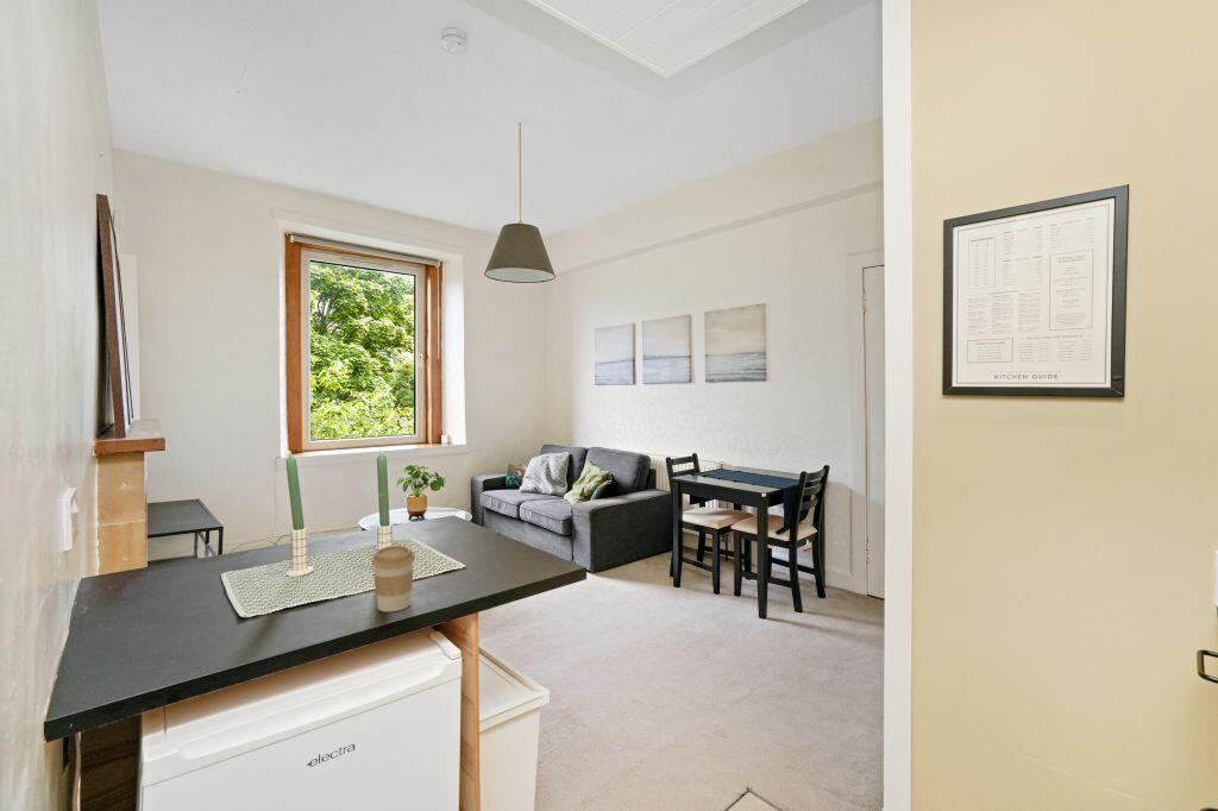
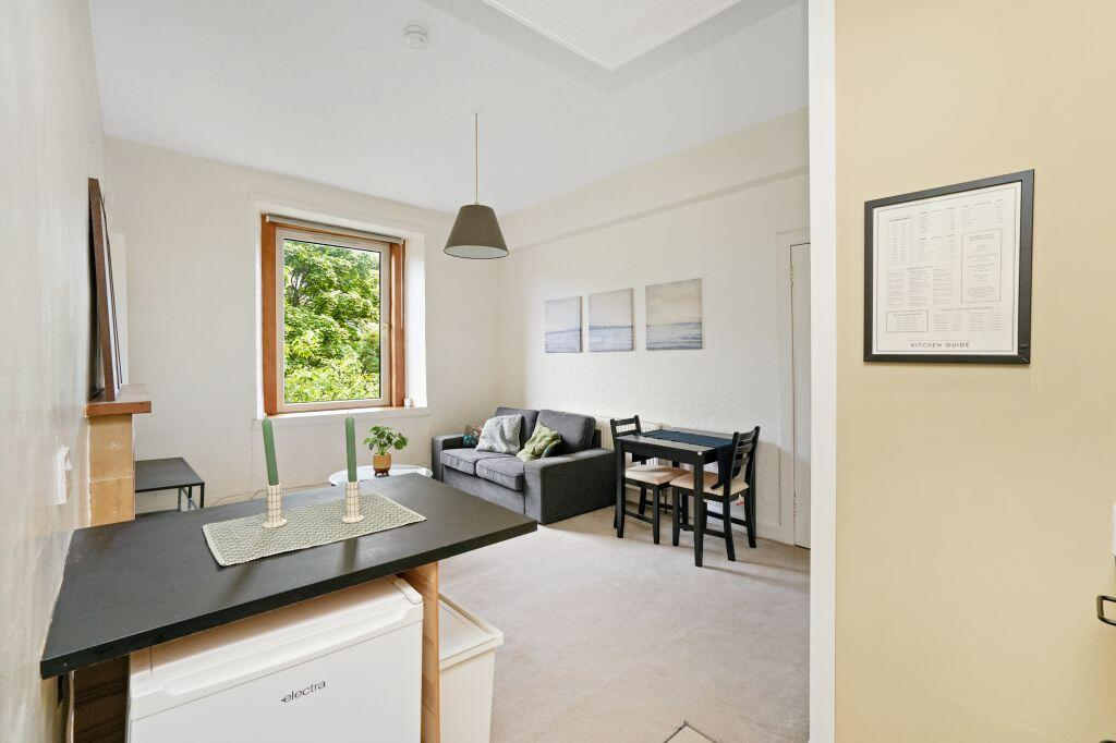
- coffee cup [370,545,416,612]
